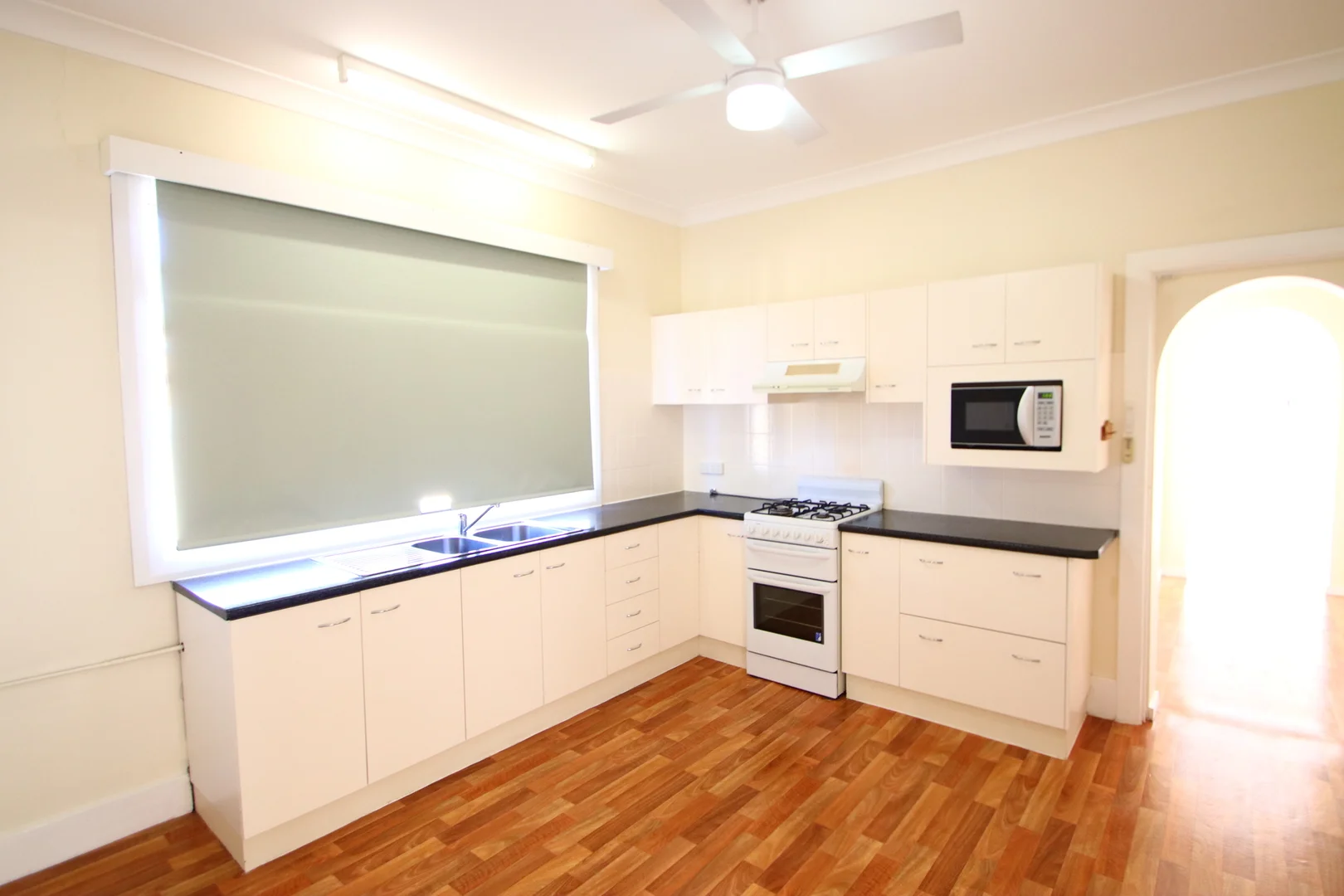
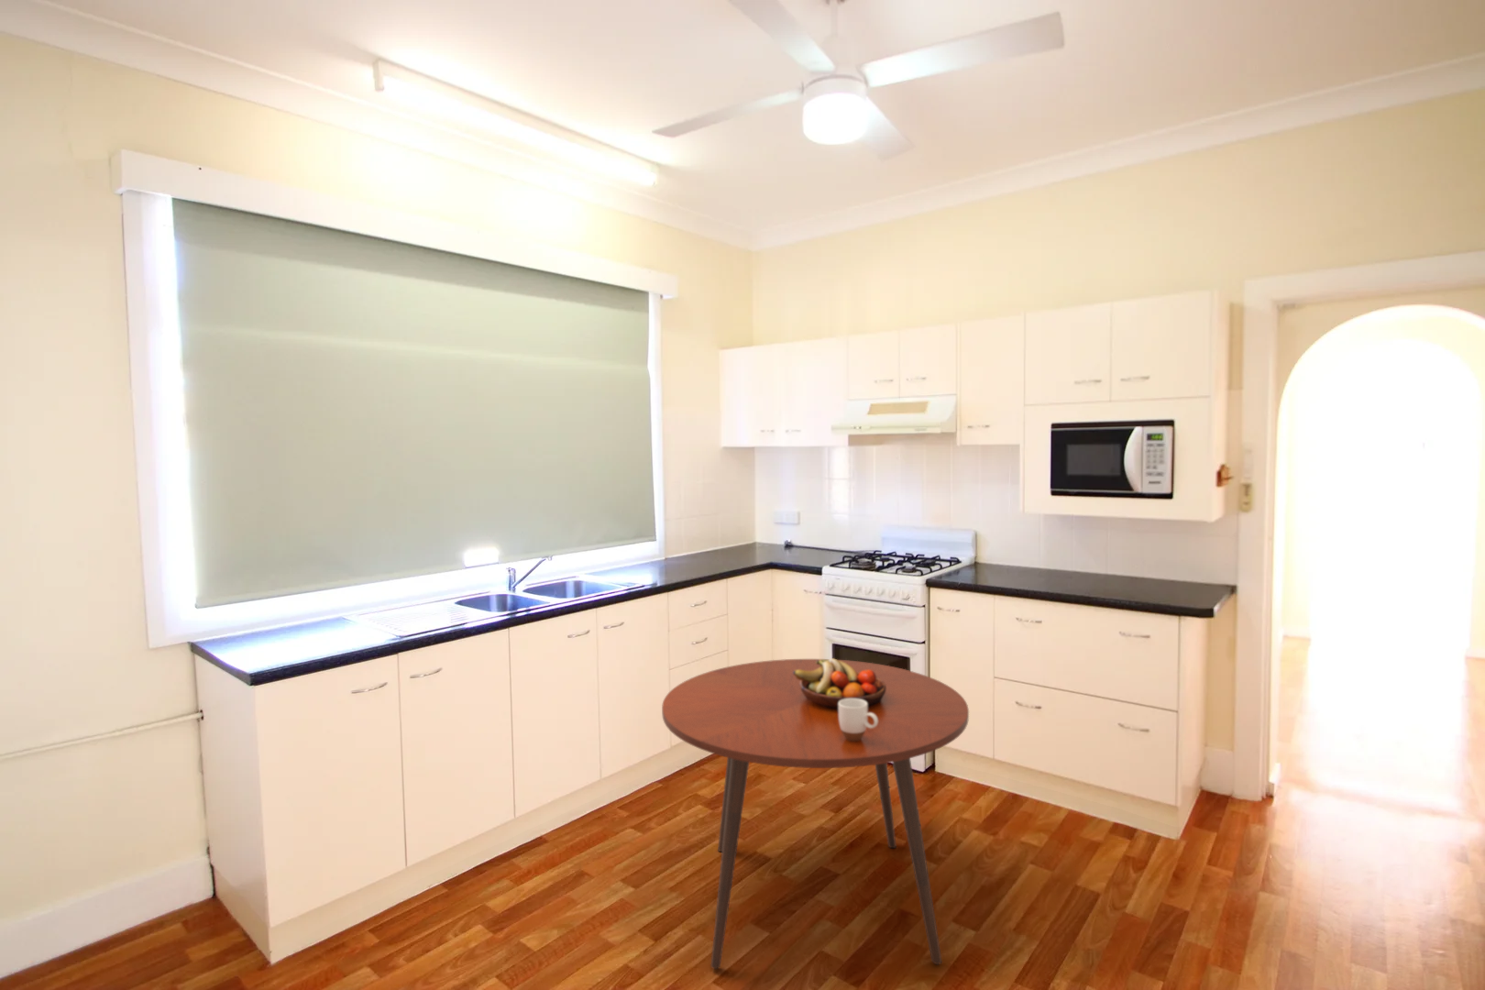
+ fruit bowl [793,657,886,709]
+ mug [839,698,878,741]
+ dining table [661,659,970,970]
